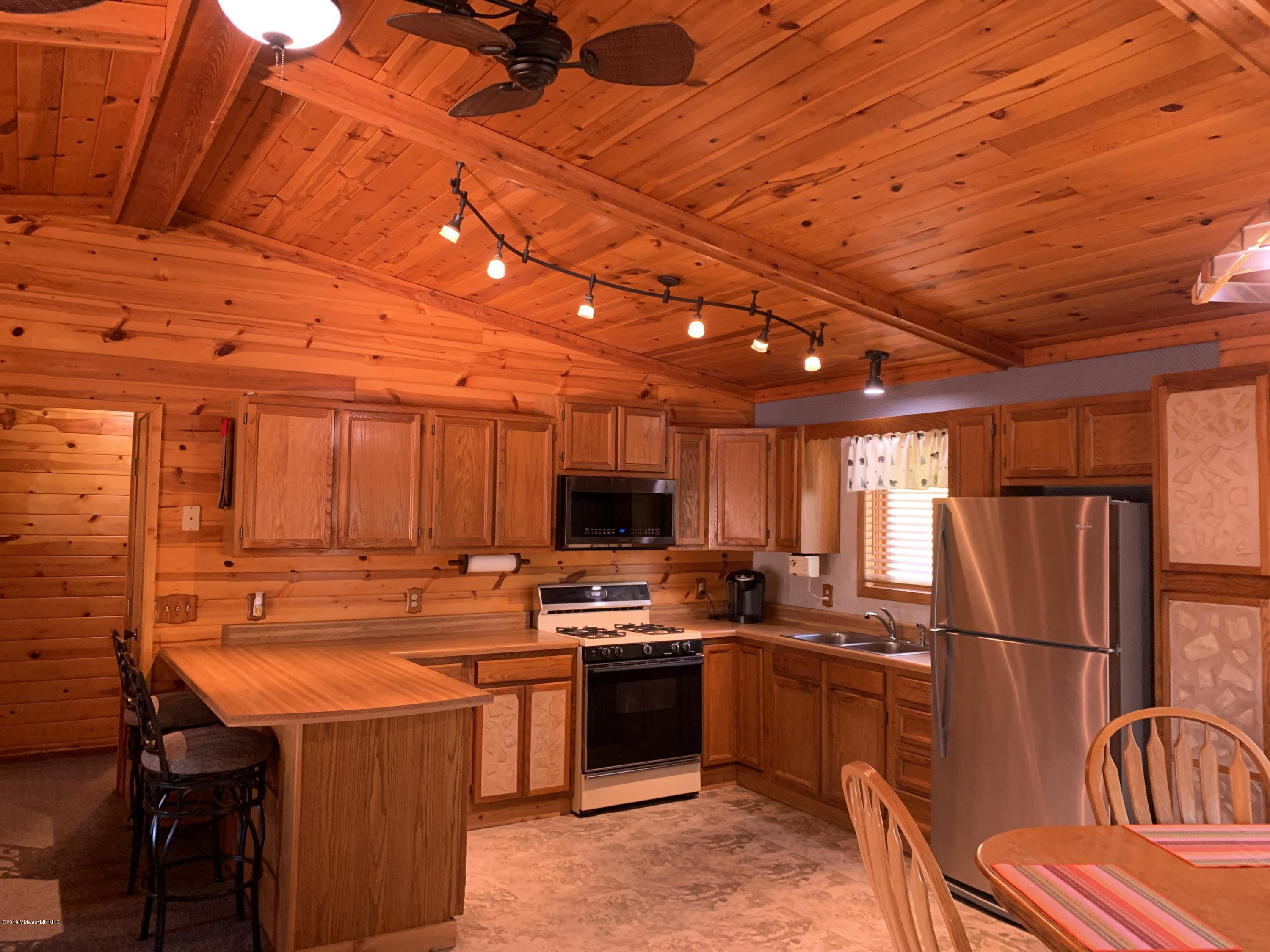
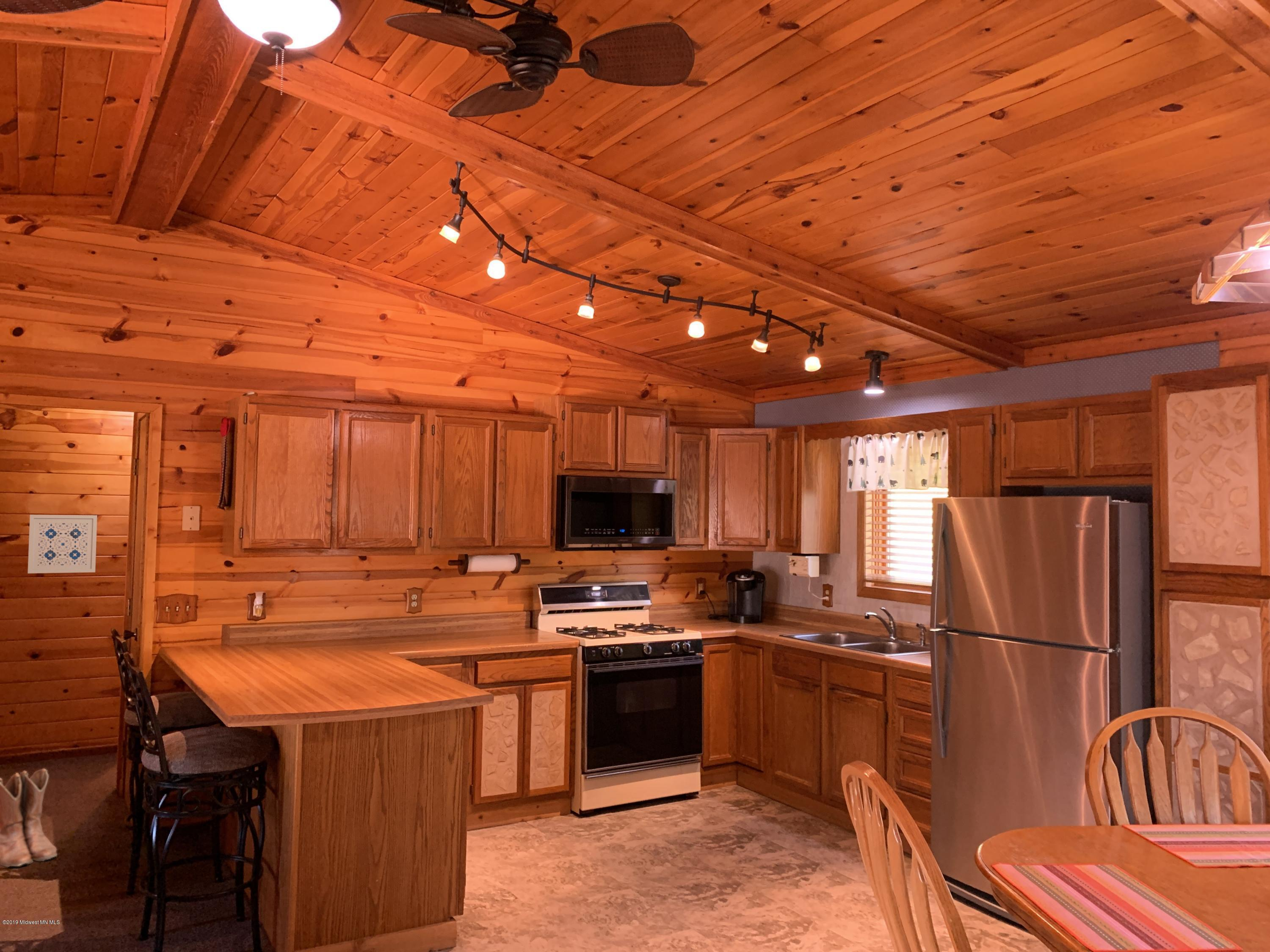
+ boots [0,768,58,868]
+ wall art [28,514,98,574]
